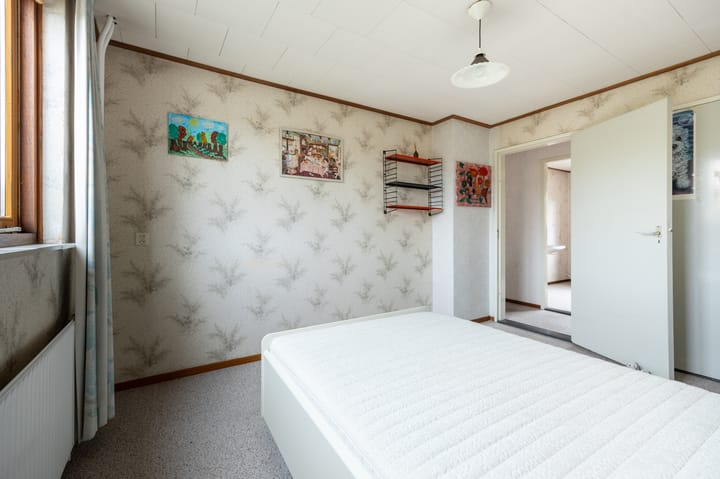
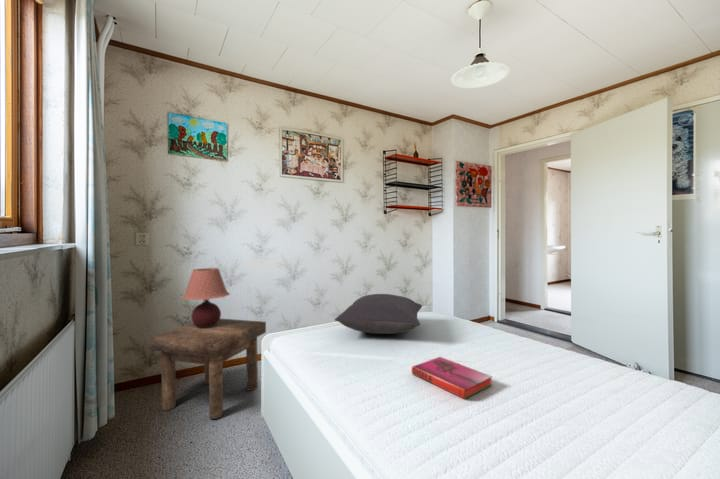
+ table lamp [180,267,231,327]
+ hardback book [411,356,494,400]
+ stool [149,318,267,420]
+ pillow [334,293,423,335]
